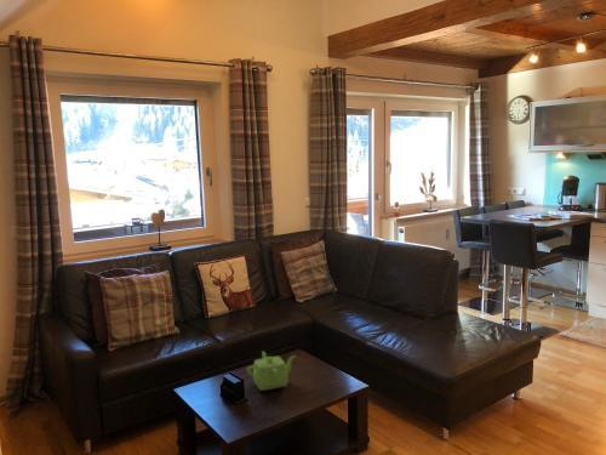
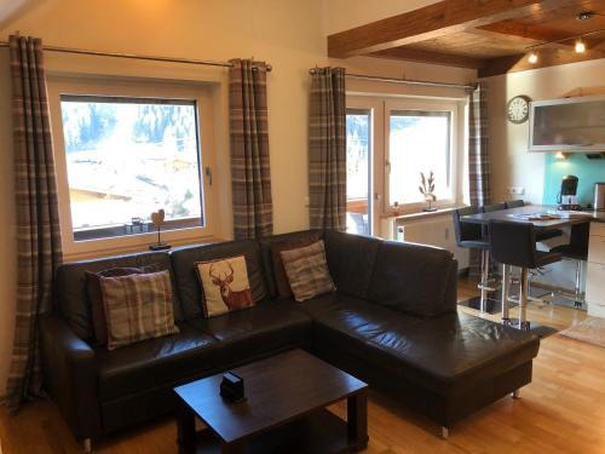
- teapot [245,351,297,392]
